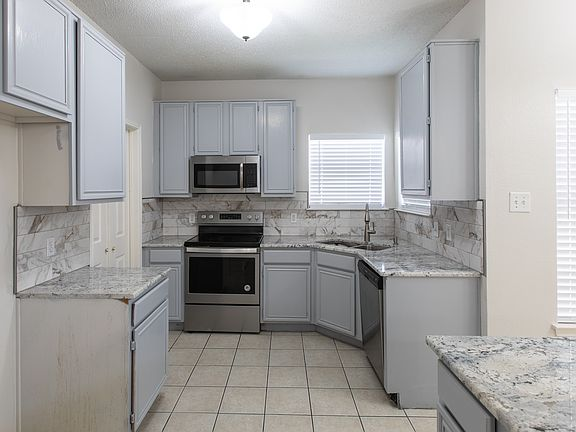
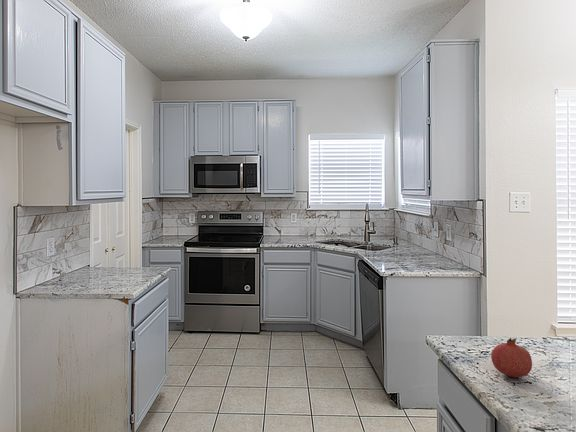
+ fruit [490,337,533,378]
